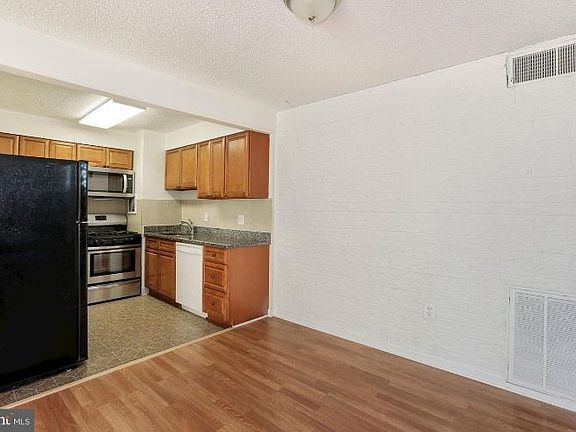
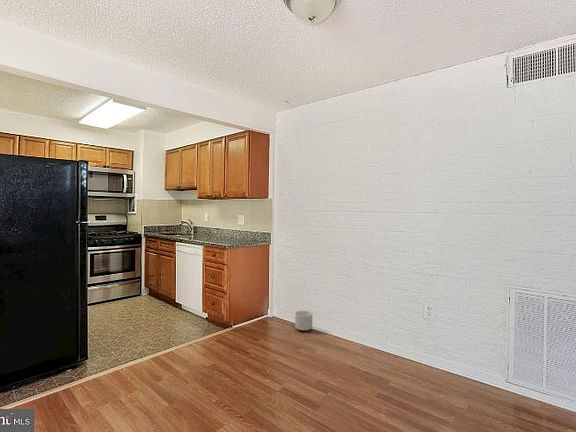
+ planter [294,310,314,332]
